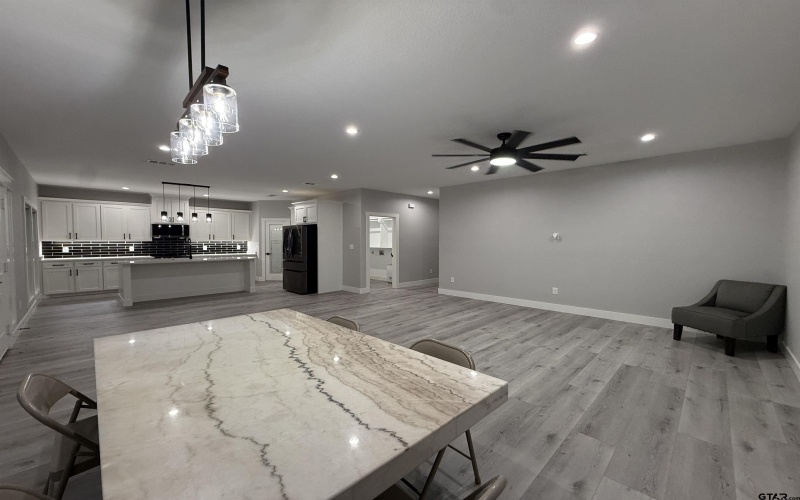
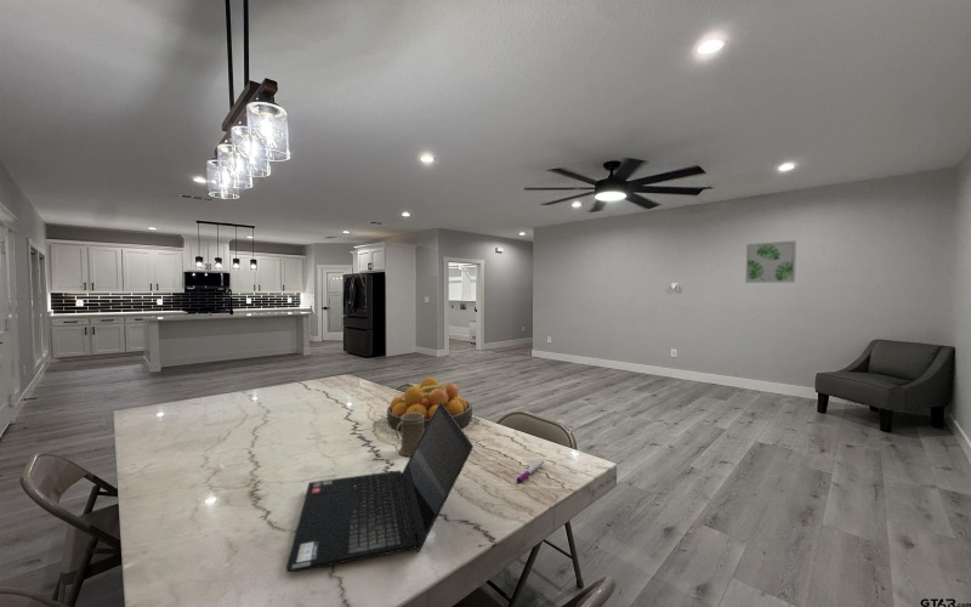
+ laptop computer [285,402,475,573]
+ pen [516,459,545,483]
+ fruit bowl [386,376,473,432]
+ mug [394,413,424,458]
+ wall art [744,239,797,284]
